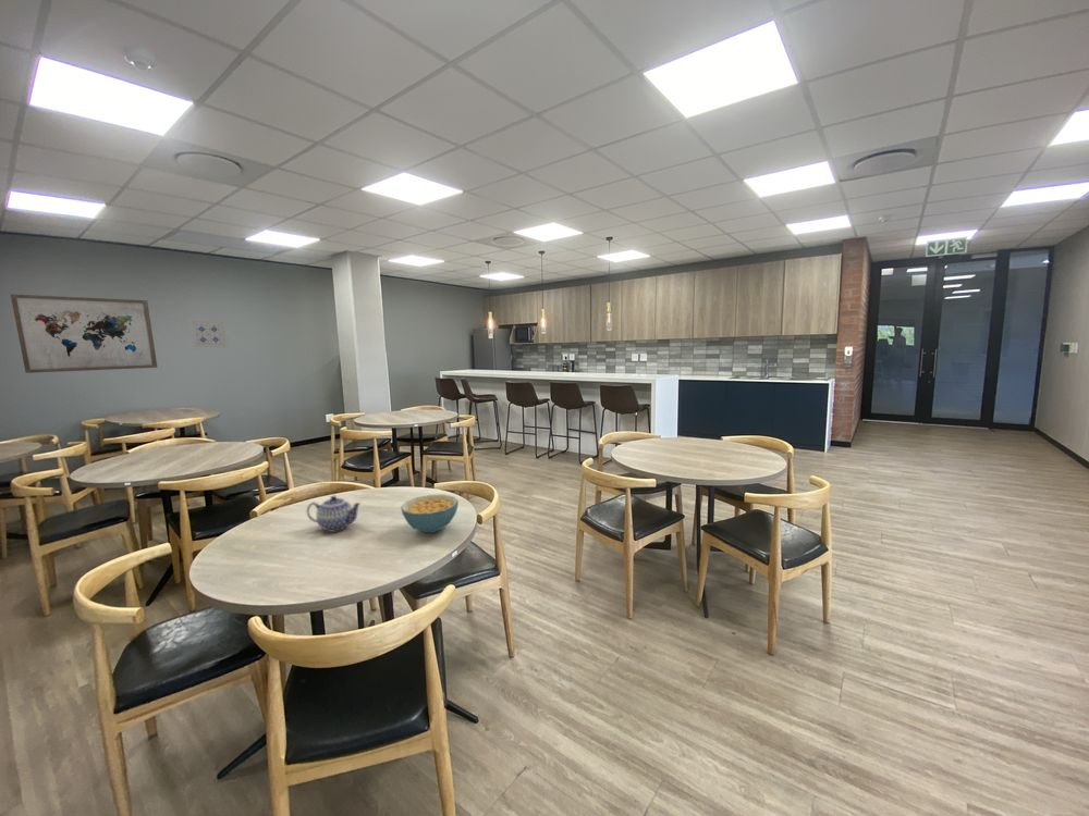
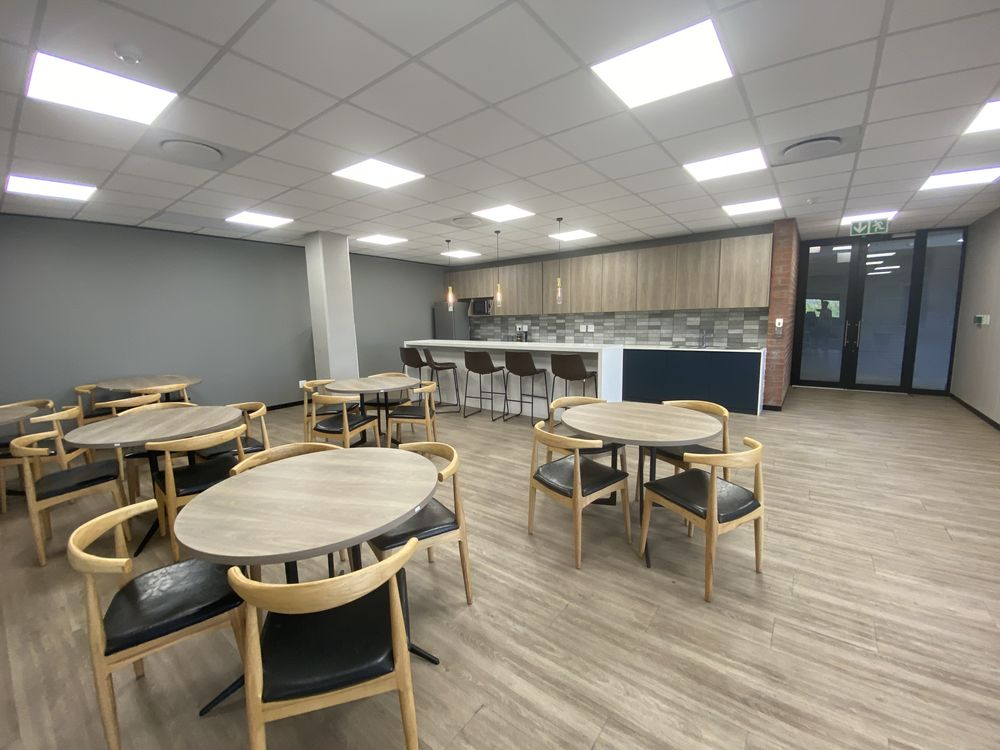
- cereal bowl [400,494,460,534]
- wall art [10,294,158,374]
- teapot [306,495,362,533]
- wall art [187,319,229,349]
